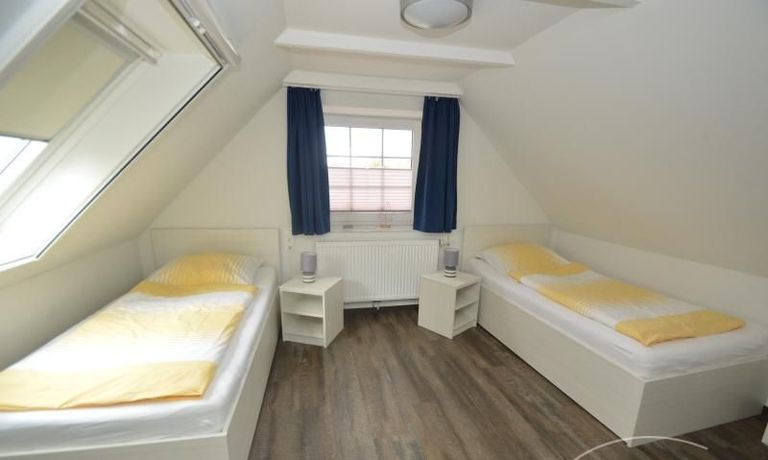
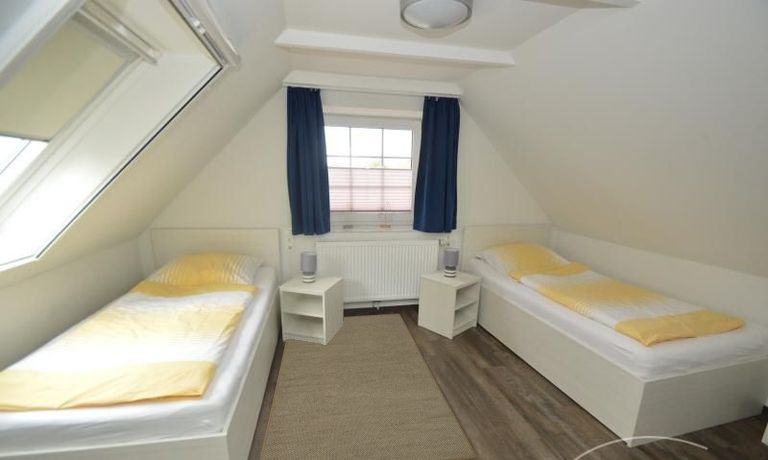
+ rug [258,313,478,460]
